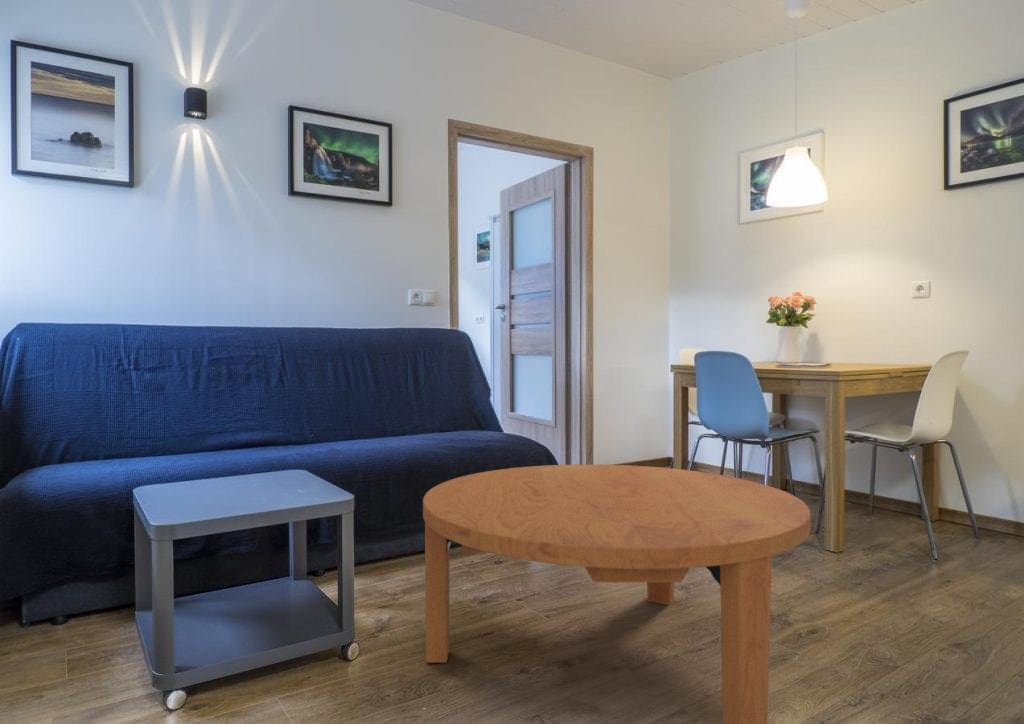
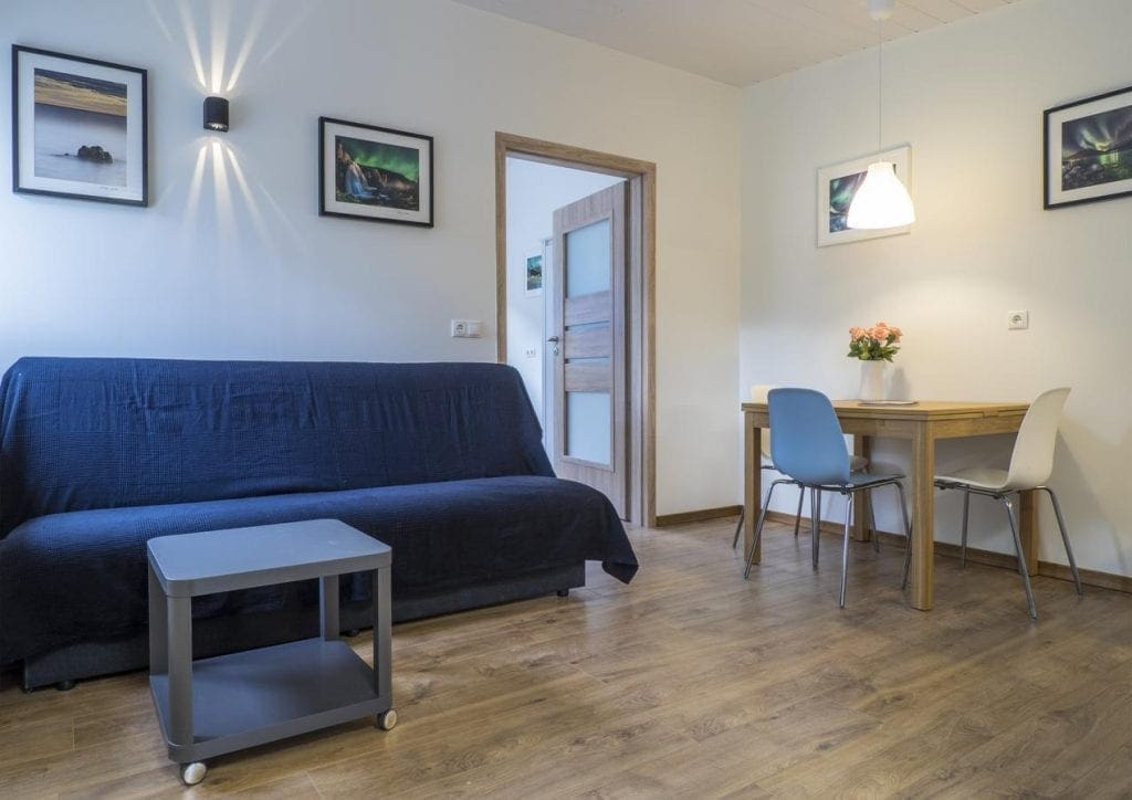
- coffee table [422,463,812,724]
